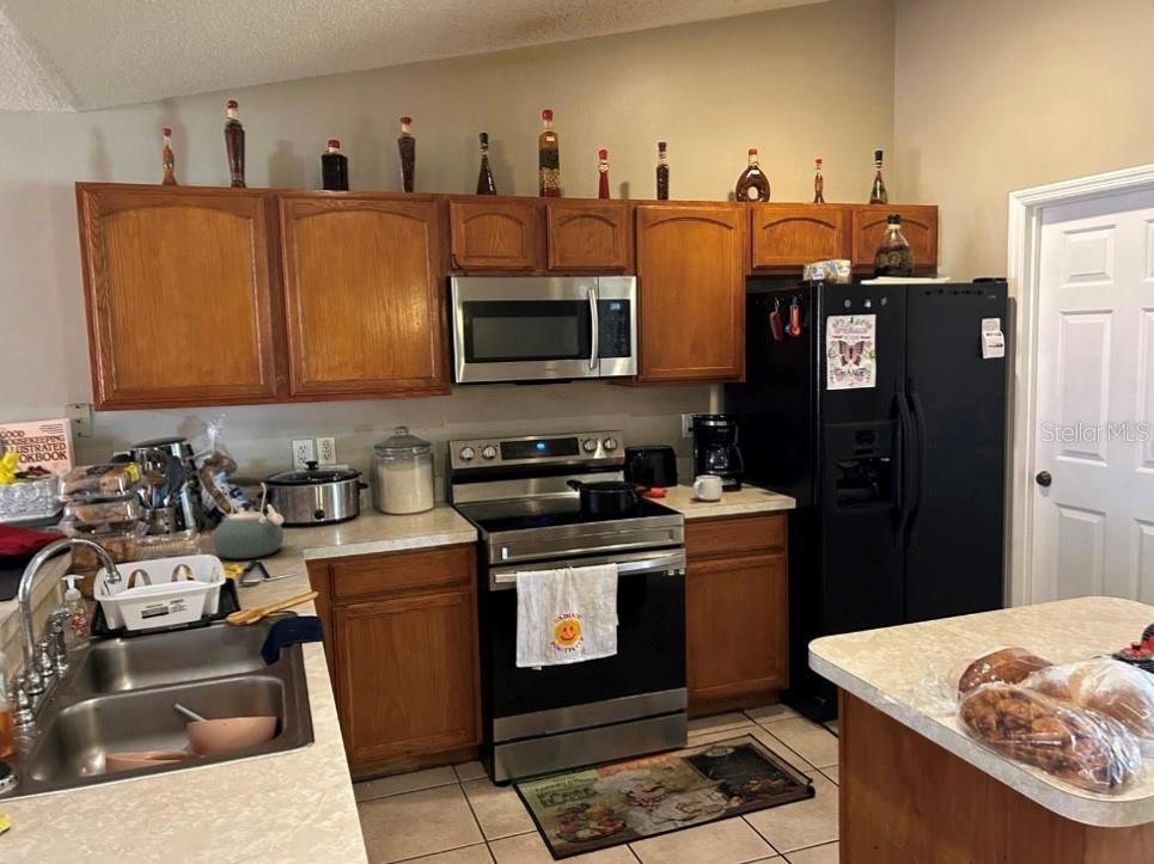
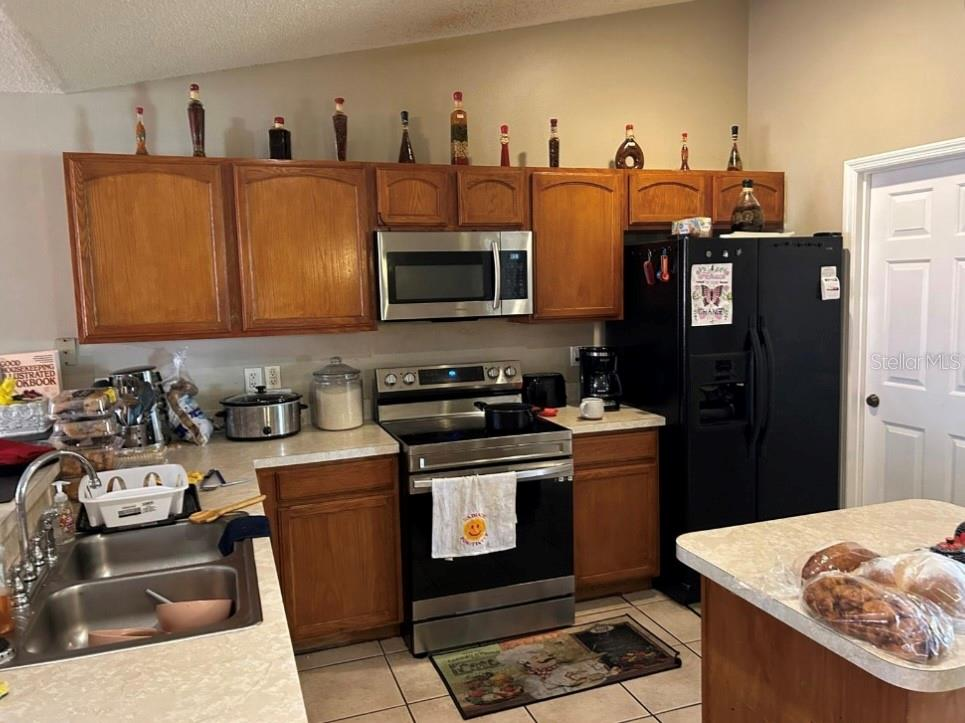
- kettle [212,476,285,559]
